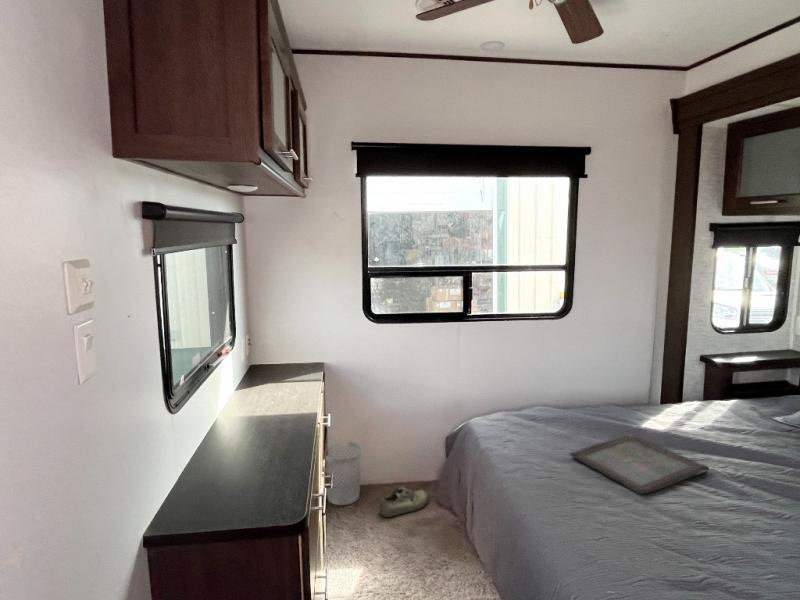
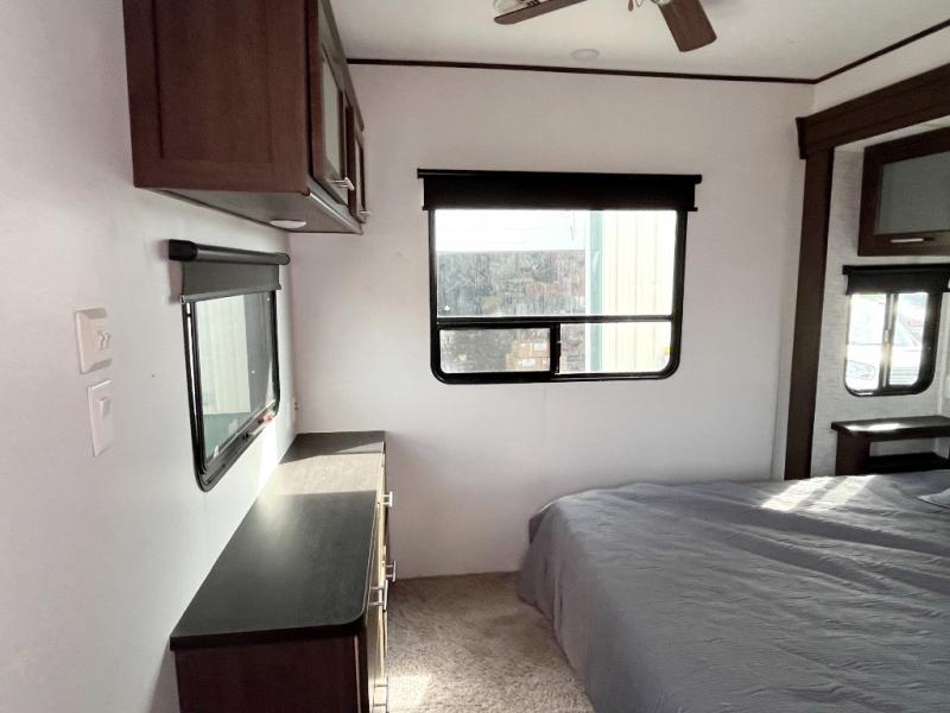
- wastebasket [325,441,364,506]
- shoe [379,484,429,518]
- serving tray [569,433,710,495]
